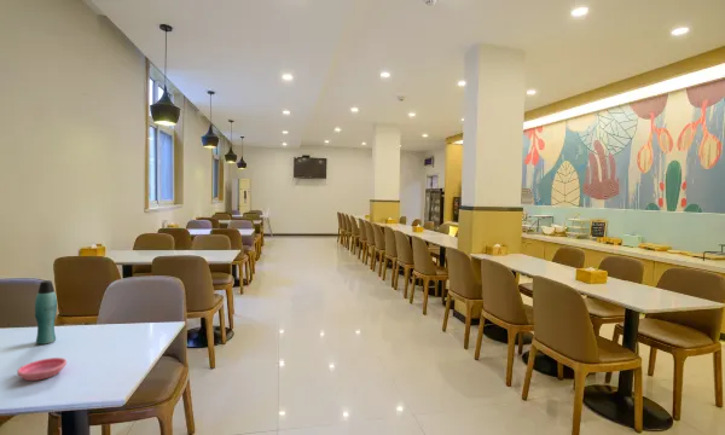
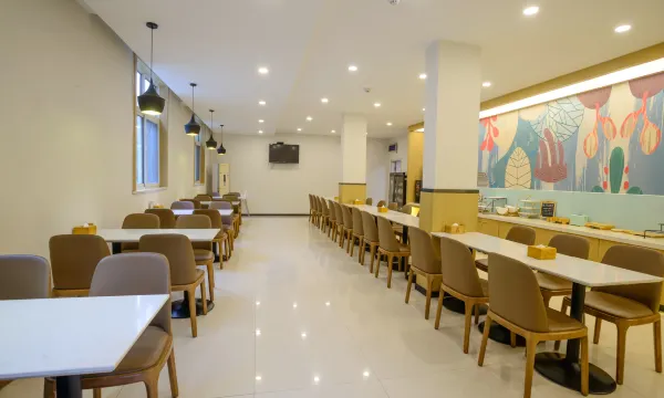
- bottle [34,279,58,346]
- saucer [16,356,68,382]
